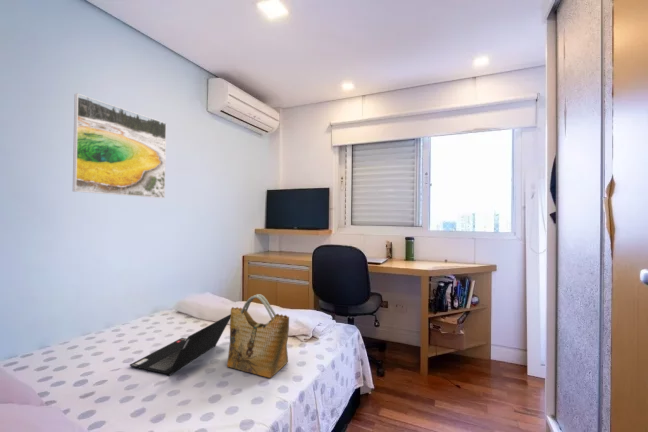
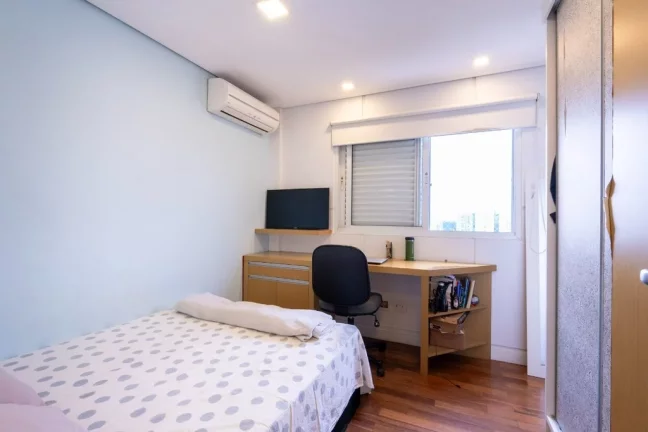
- laptop computer [129,313,231,377]
- grocery bag [226,293,290,379]
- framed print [72,92,167,199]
